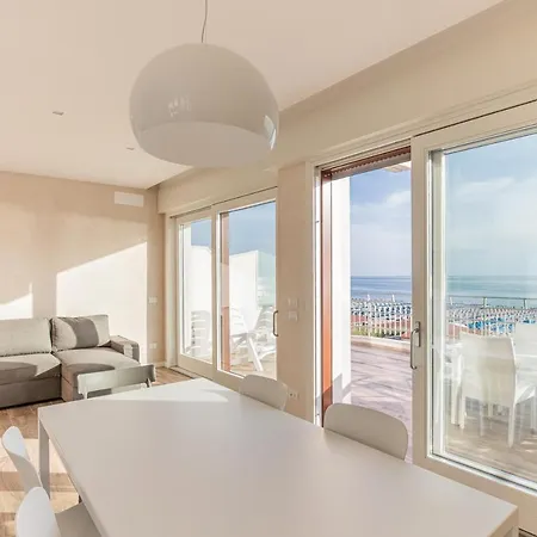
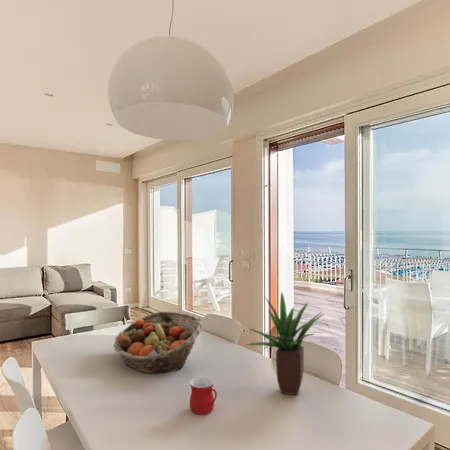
+ fruit basket [112,311,204,374]
+ potted plant [246,291,326,396]
+ mug [189,377,218,416]
